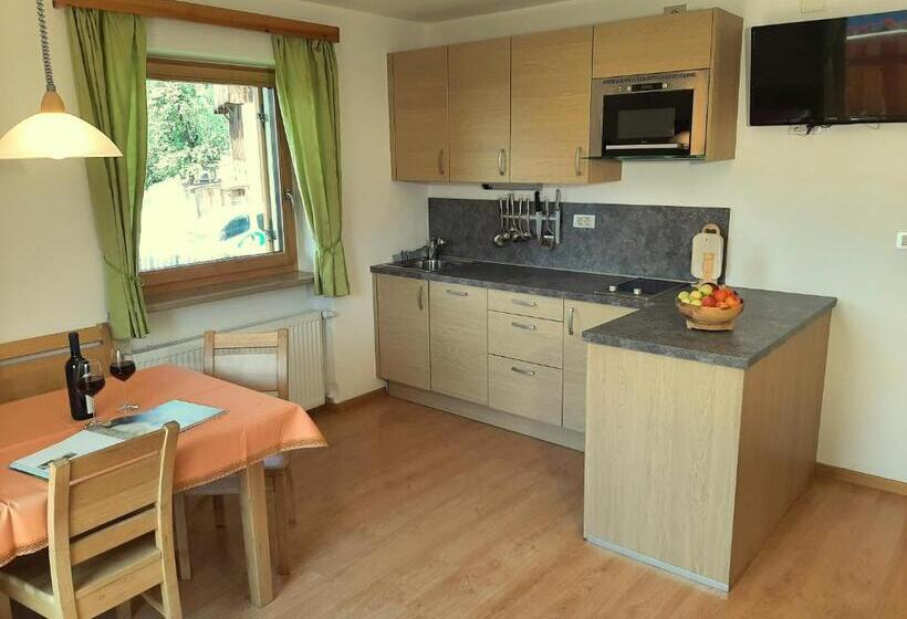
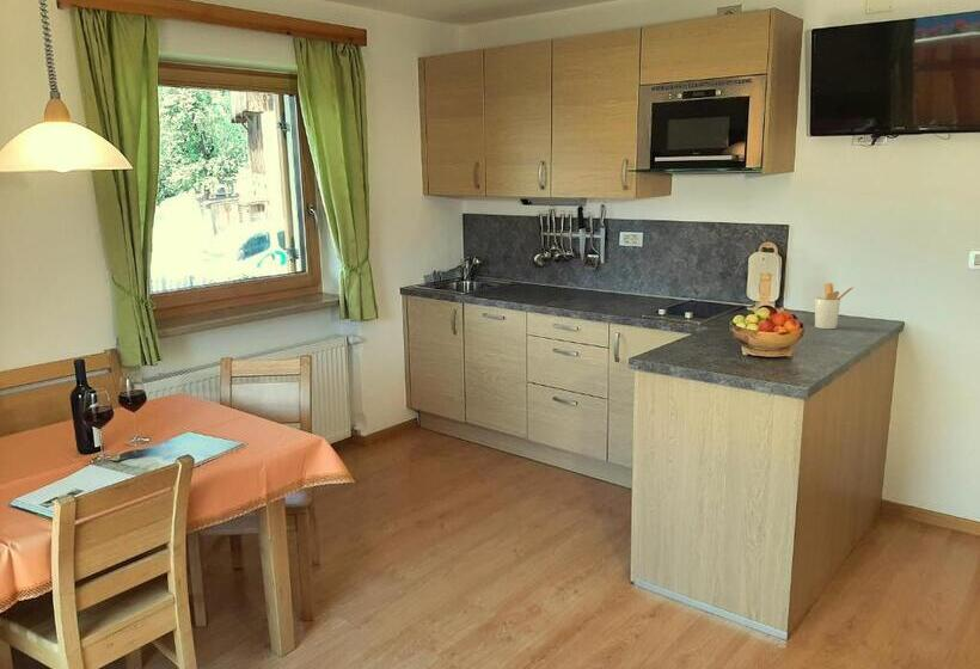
+ utensil holder [814,282,855,330]
